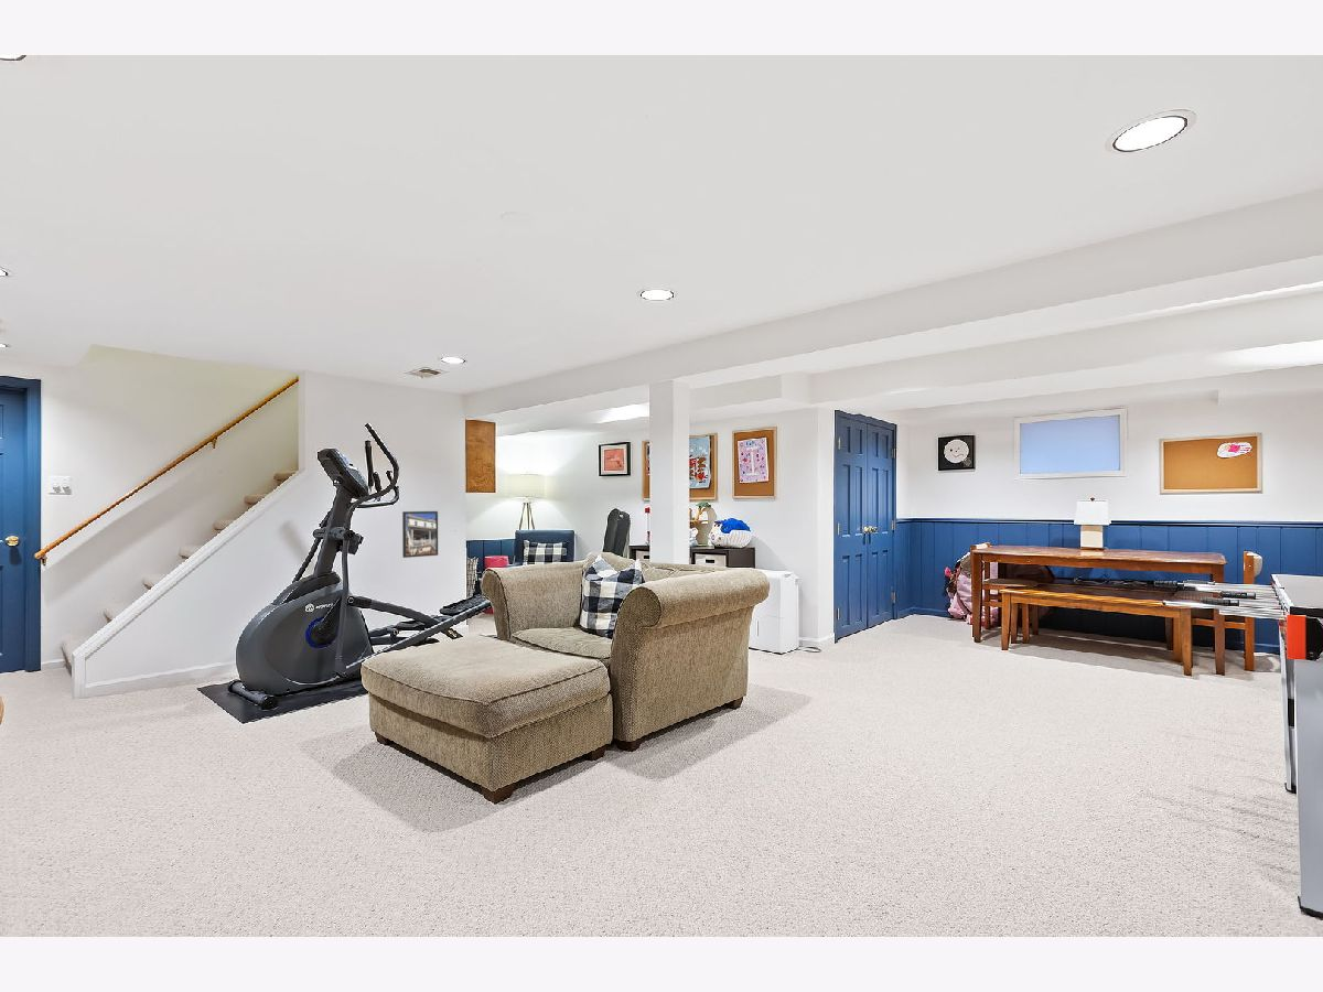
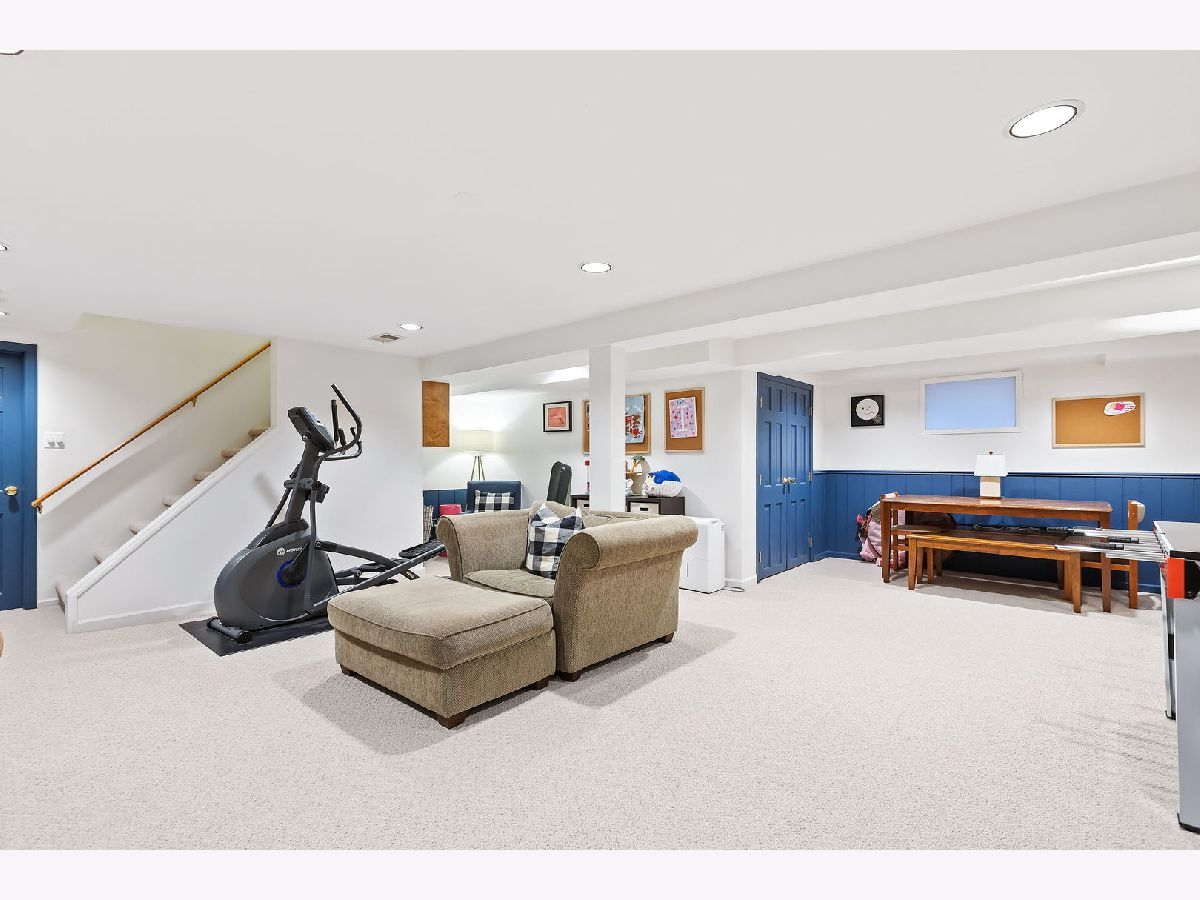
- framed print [401,510,439,559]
